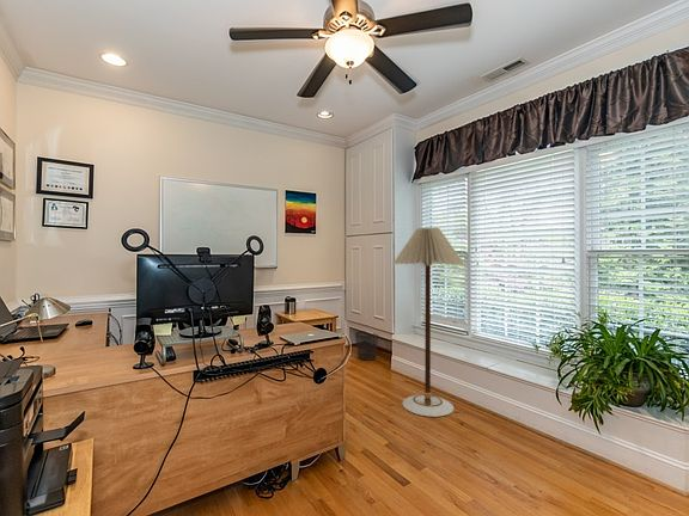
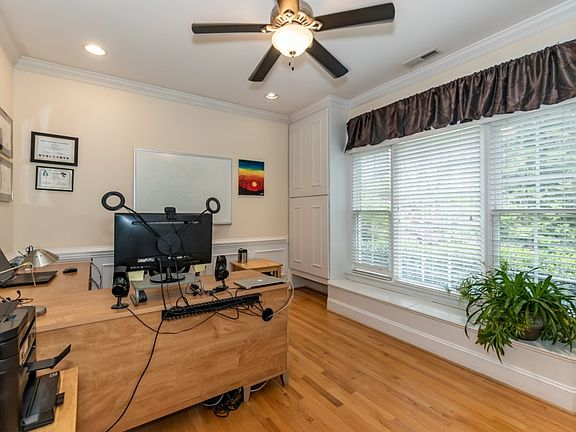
- floor lamp [392,226,467,418]
- wastebasket [354,330,379,361]
